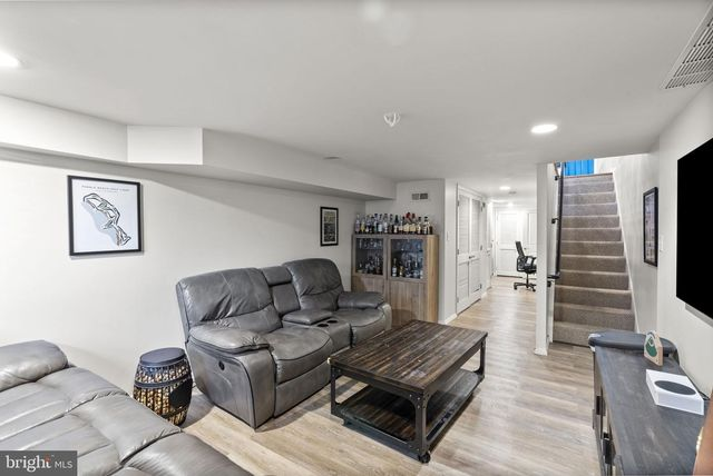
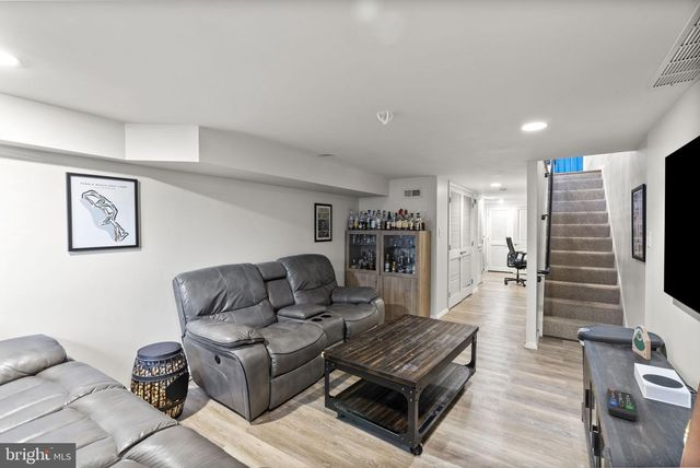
+ remote control [606,387,638,422]
